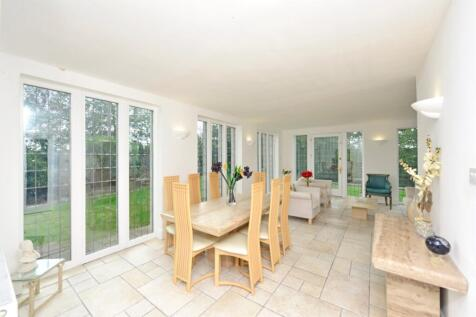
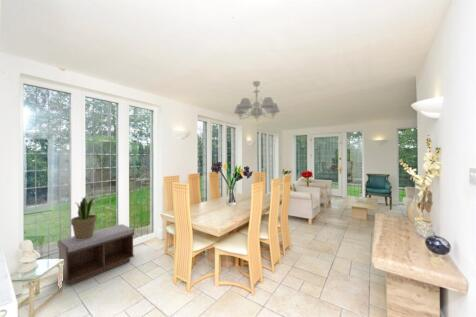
+ potted plant [70,196,100,240]
+ bench [57,223,135,286]
+ chandelier [233,80,281,122]
